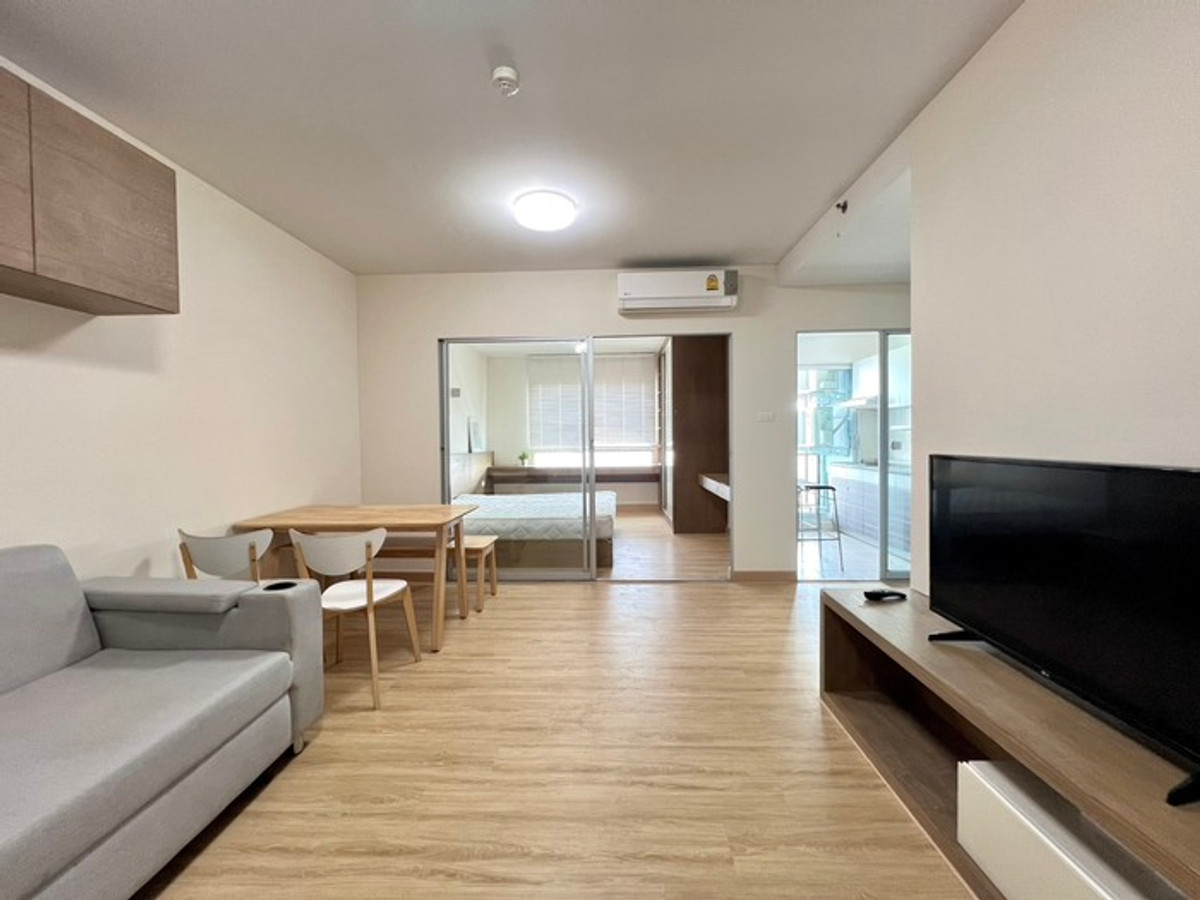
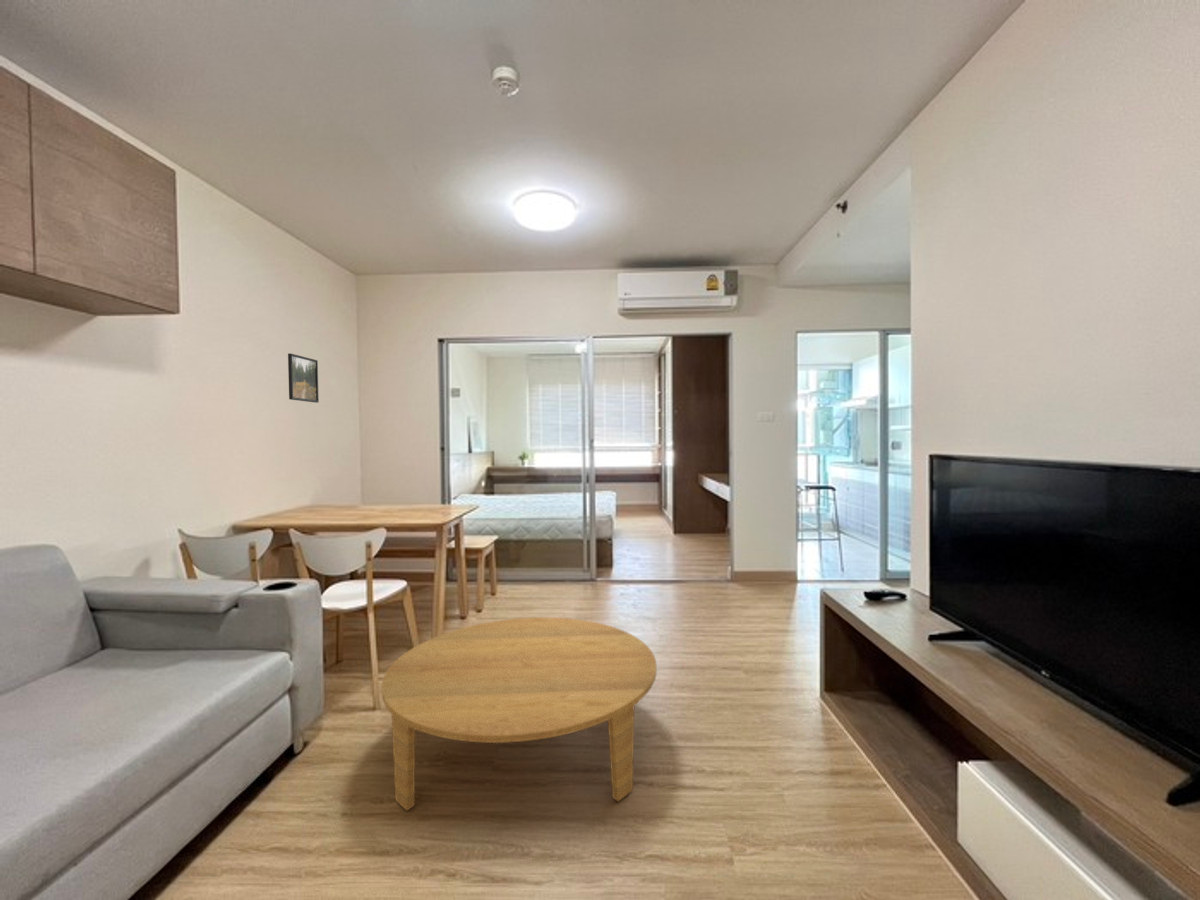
+ coffee table [381,617,658,812]
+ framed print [287,353,320,404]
